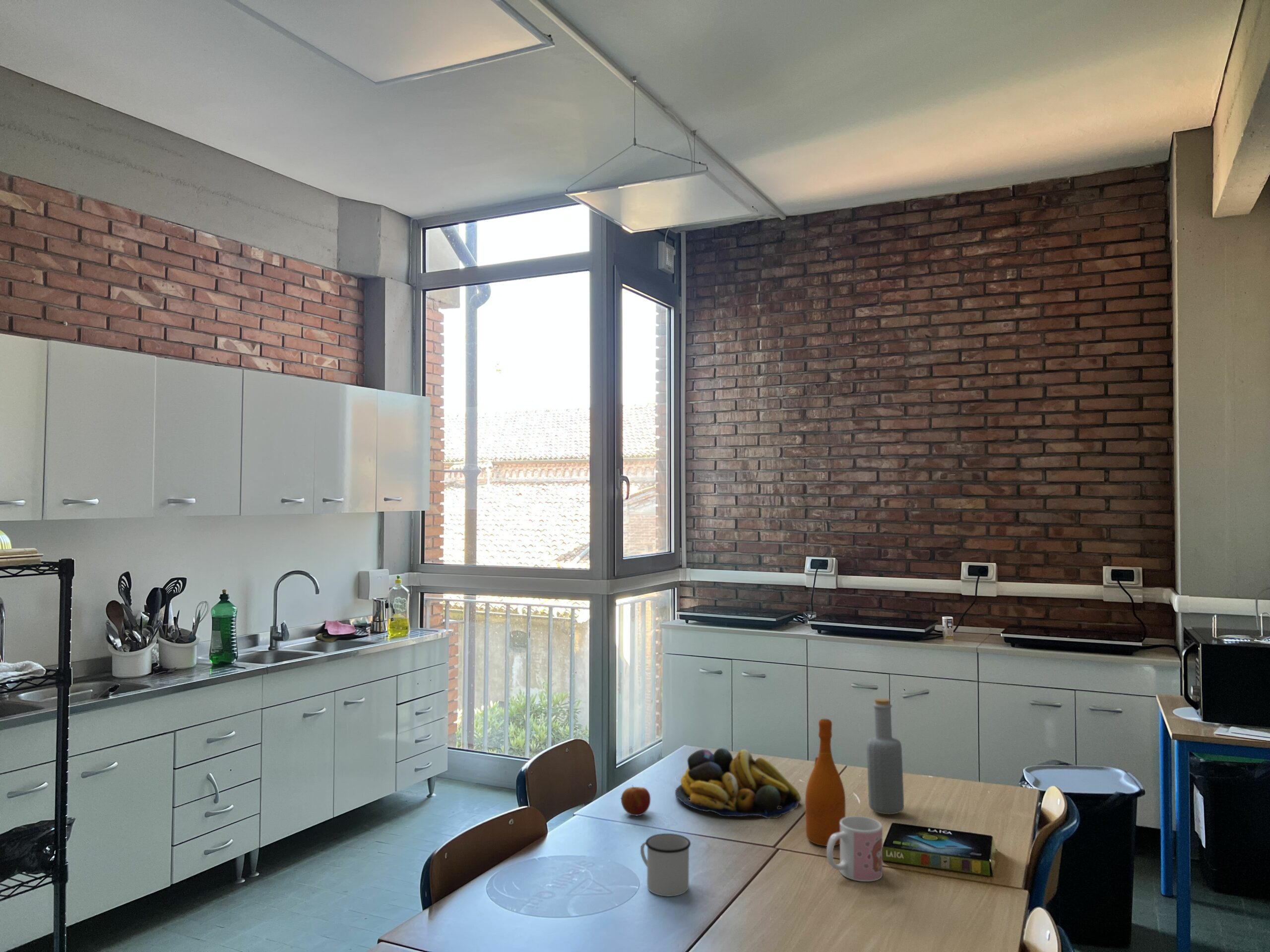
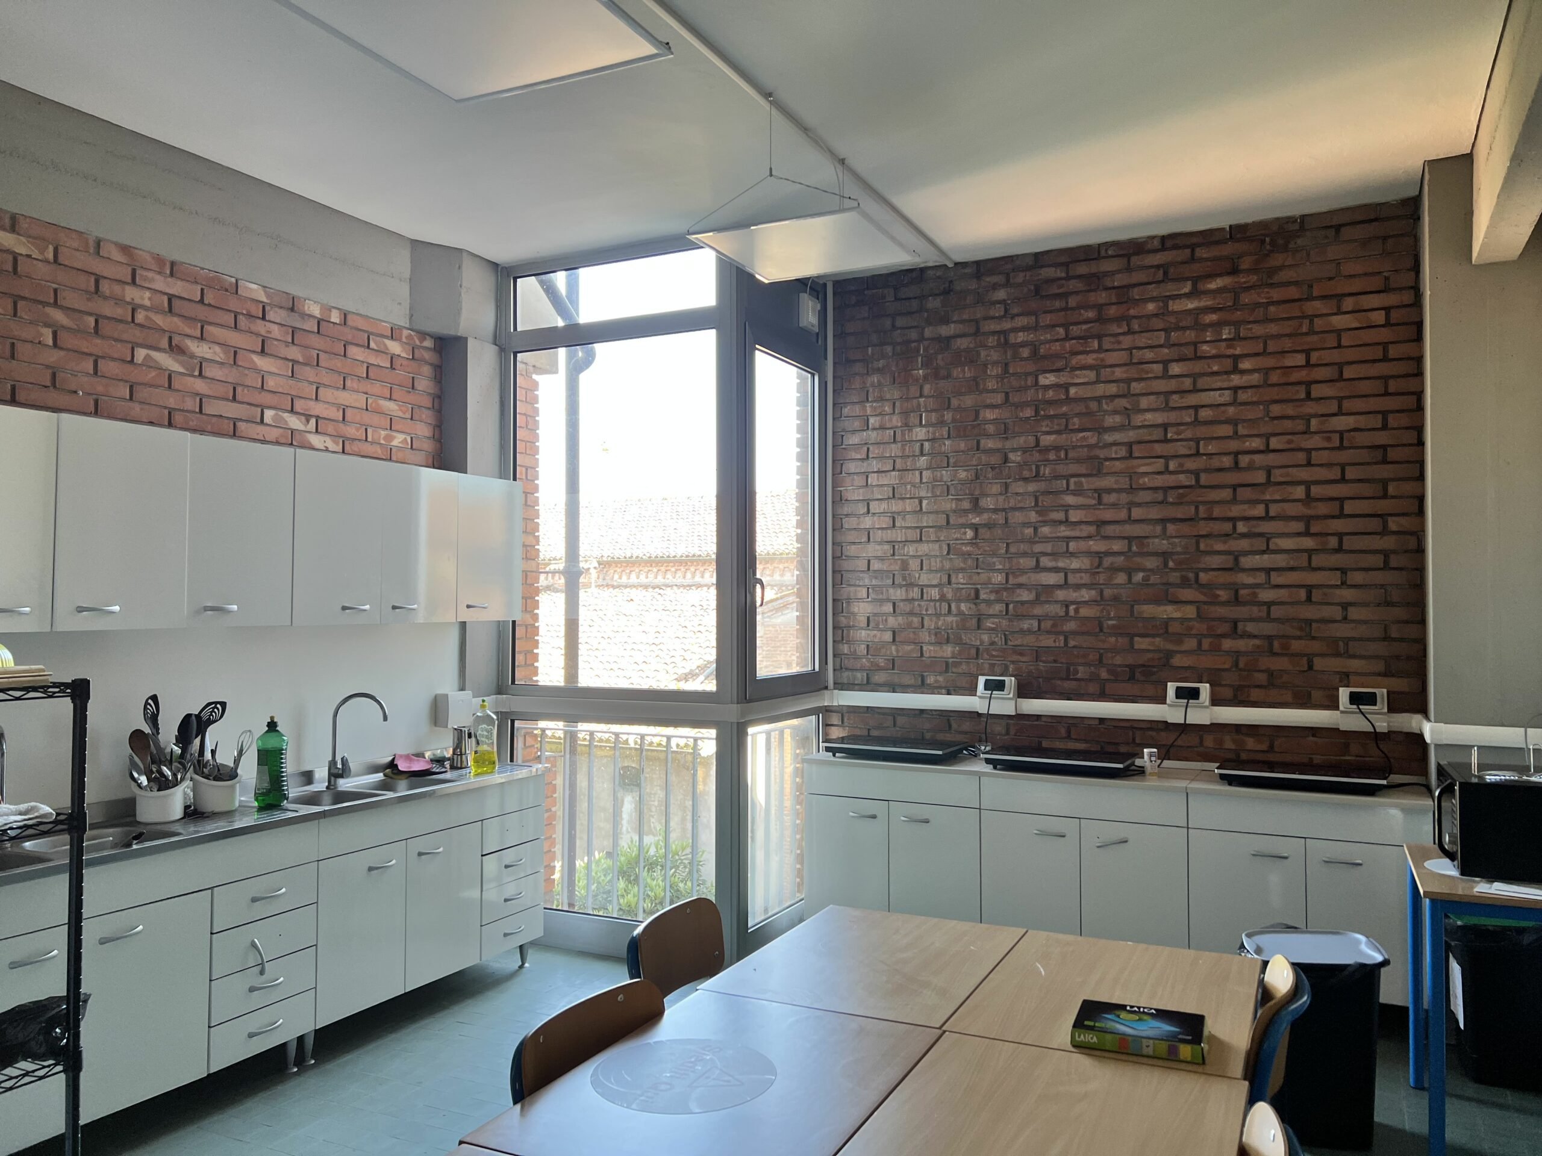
- apple [621,785,651,816]
- mug [826,816,883,882]
- bottle [866,698,904,815]
- mug [640,833,691,897]
- wine bottle [805,718,846,846]
- fruit bowl [675,748,802,819]
